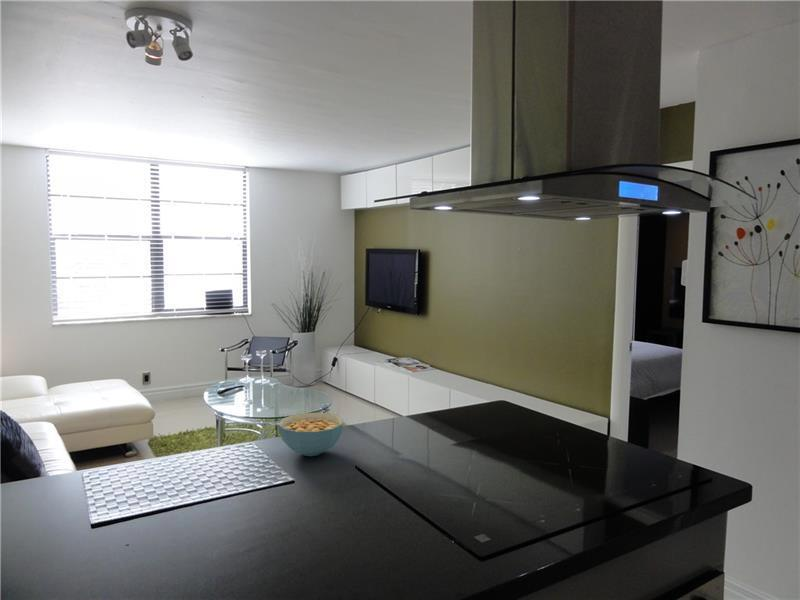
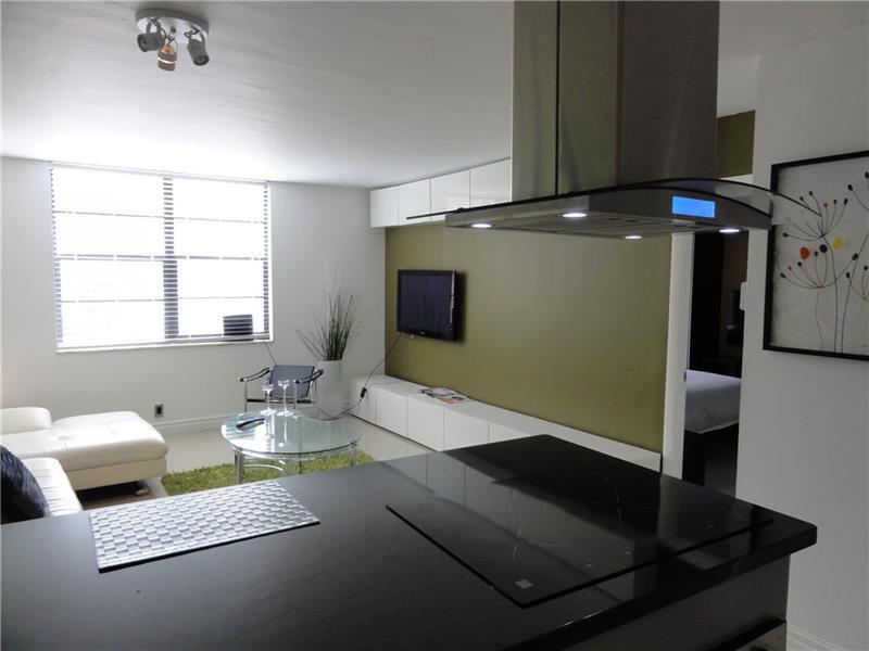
- cereal bowl [277,412,344,457]
